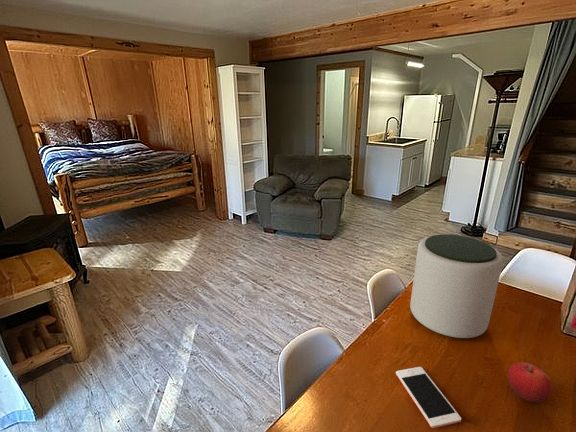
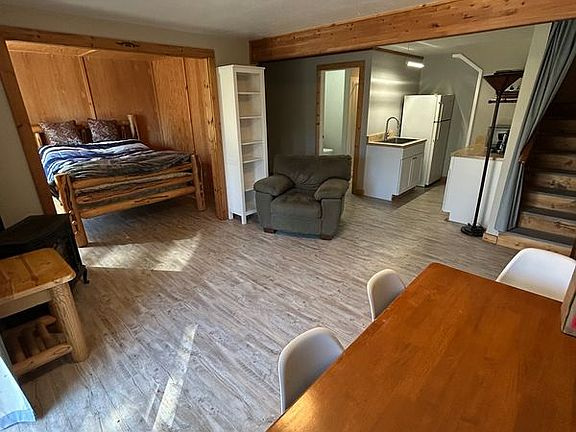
- cell phone [395,366,462,429]
- plant pot [409,233,504,339]
- fruit [507,361,553,404]
